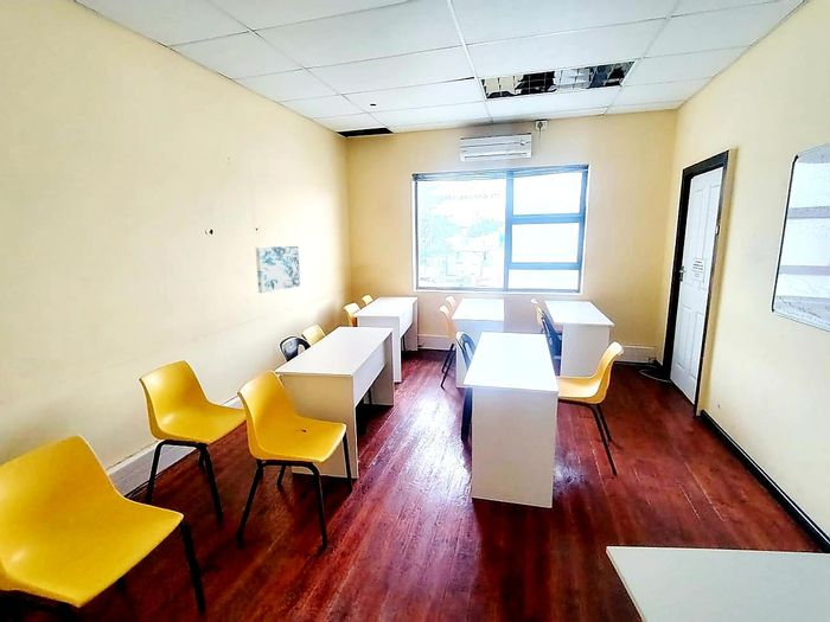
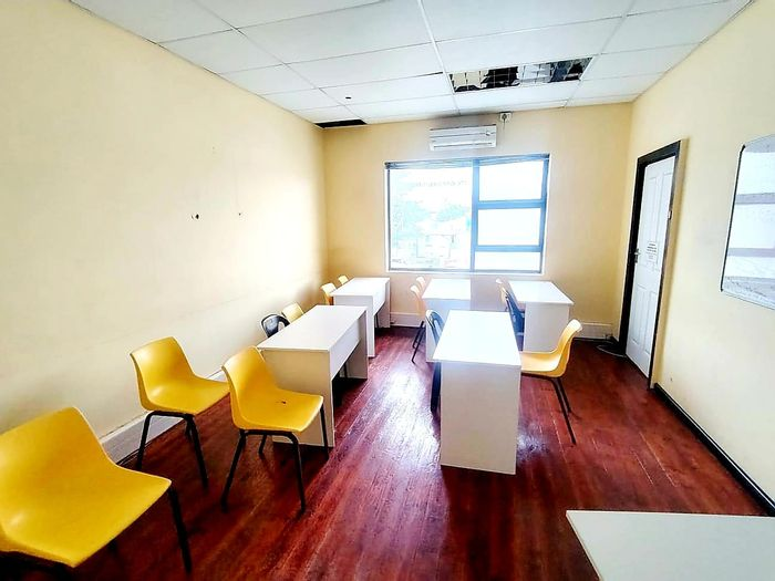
- wall art [255,245,301,294]
